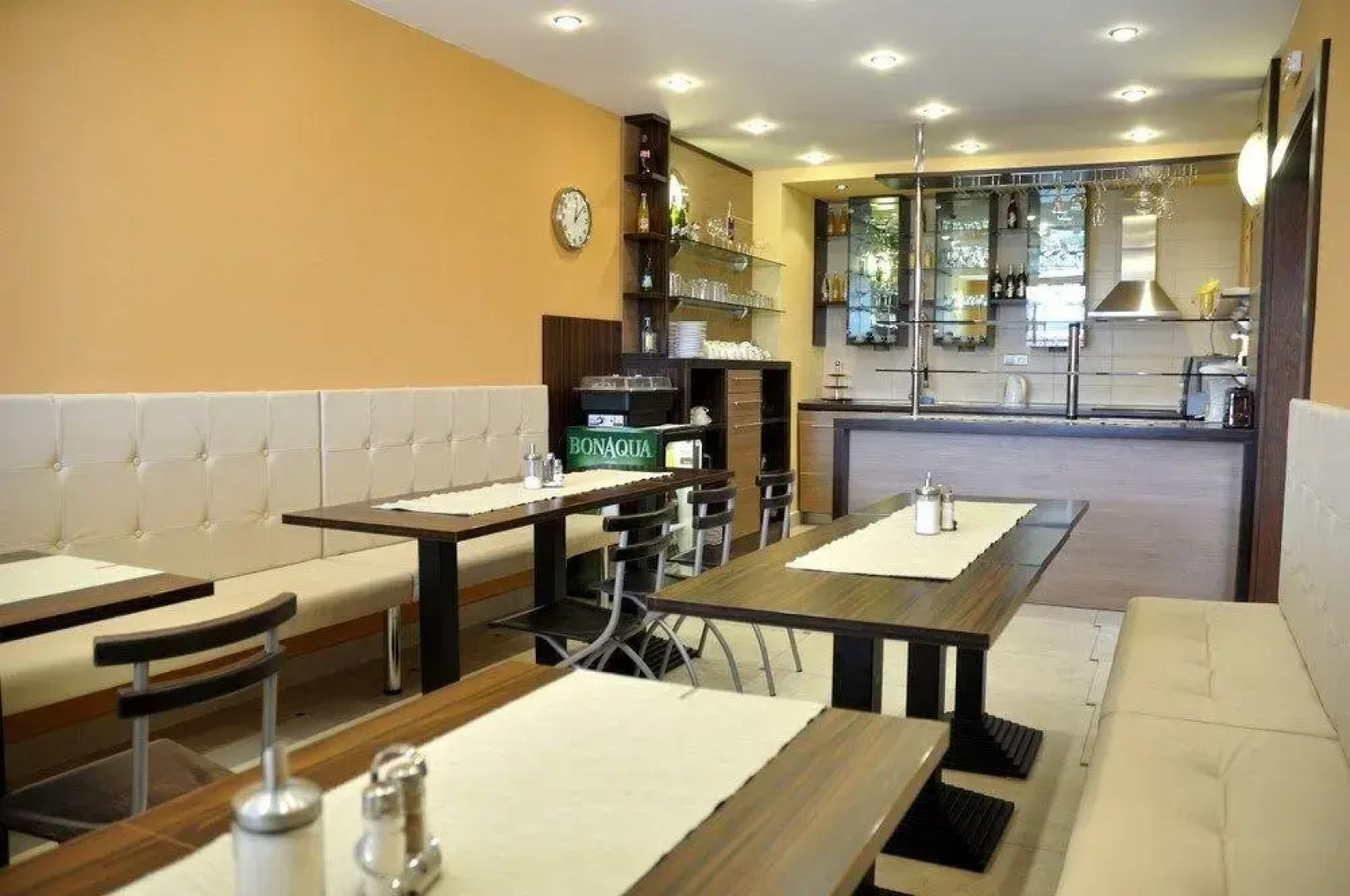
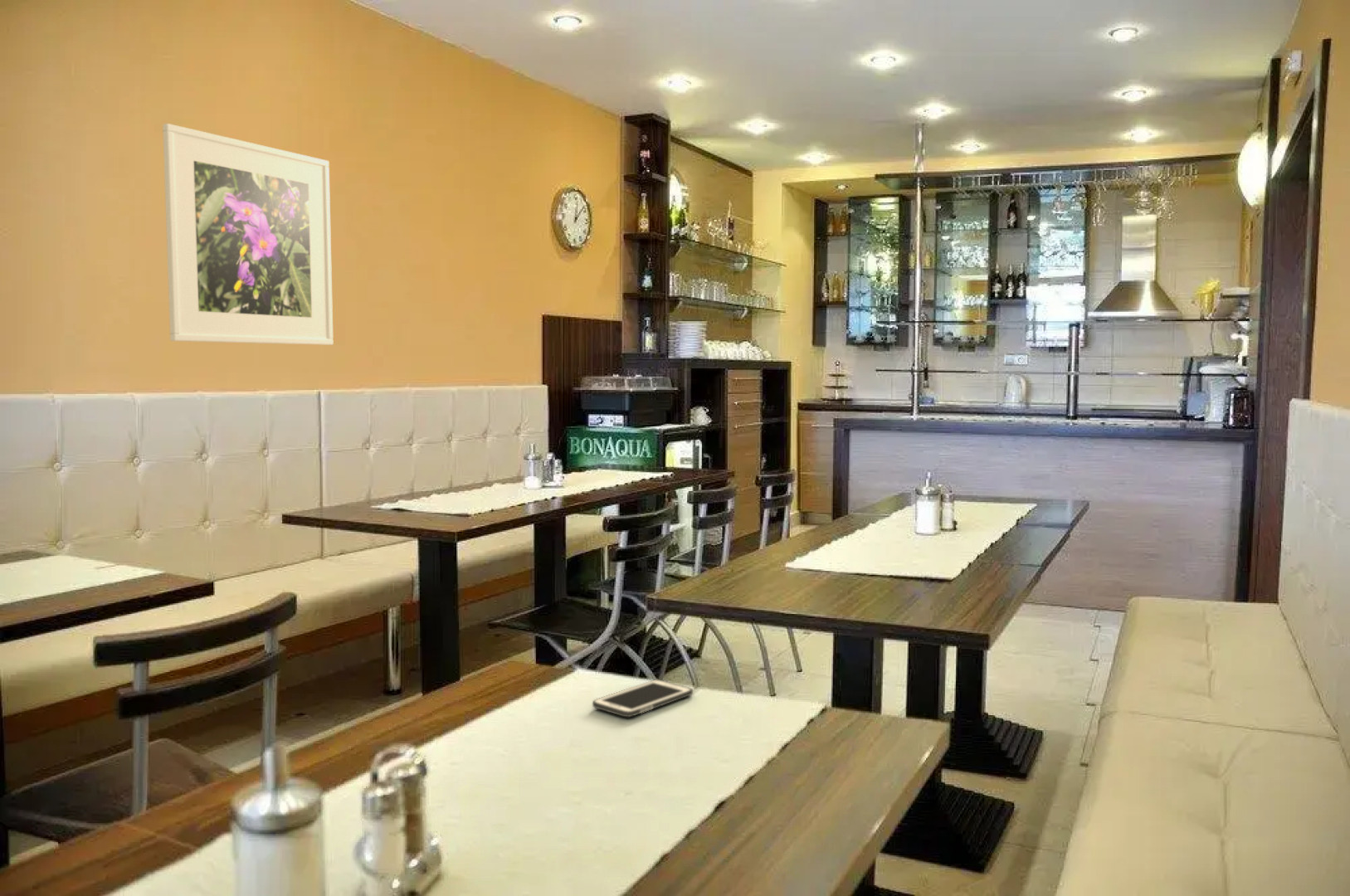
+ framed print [162,123,334,346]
+ cell phone [592,679,694,718]
